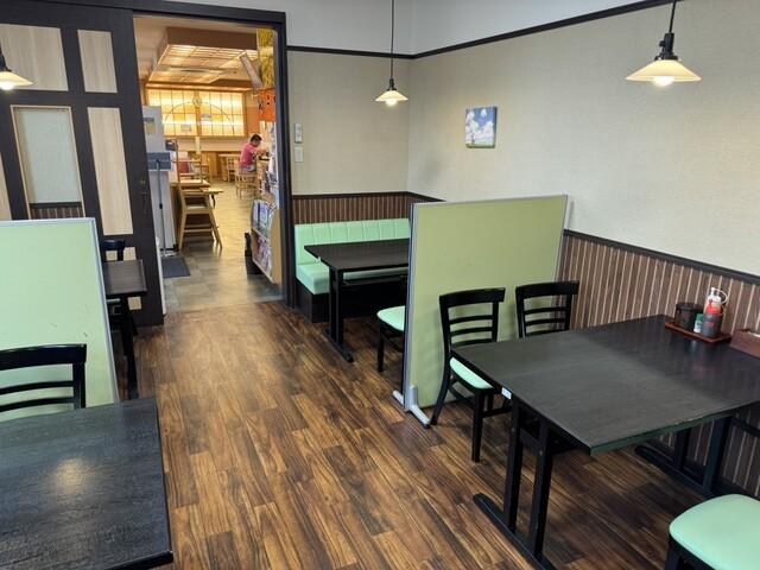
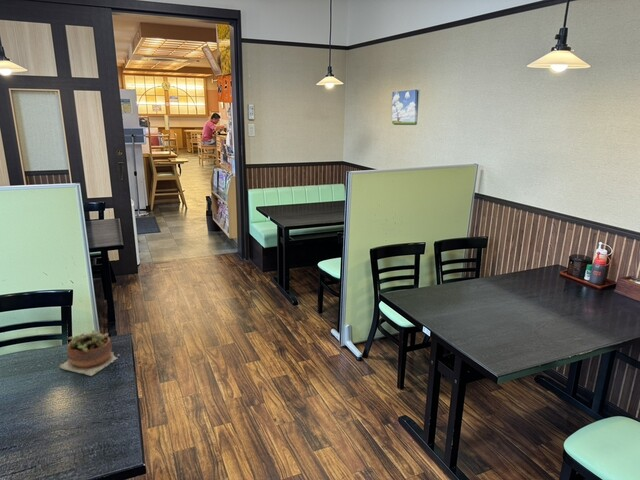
+ succulent plant [59,329,120,377]
